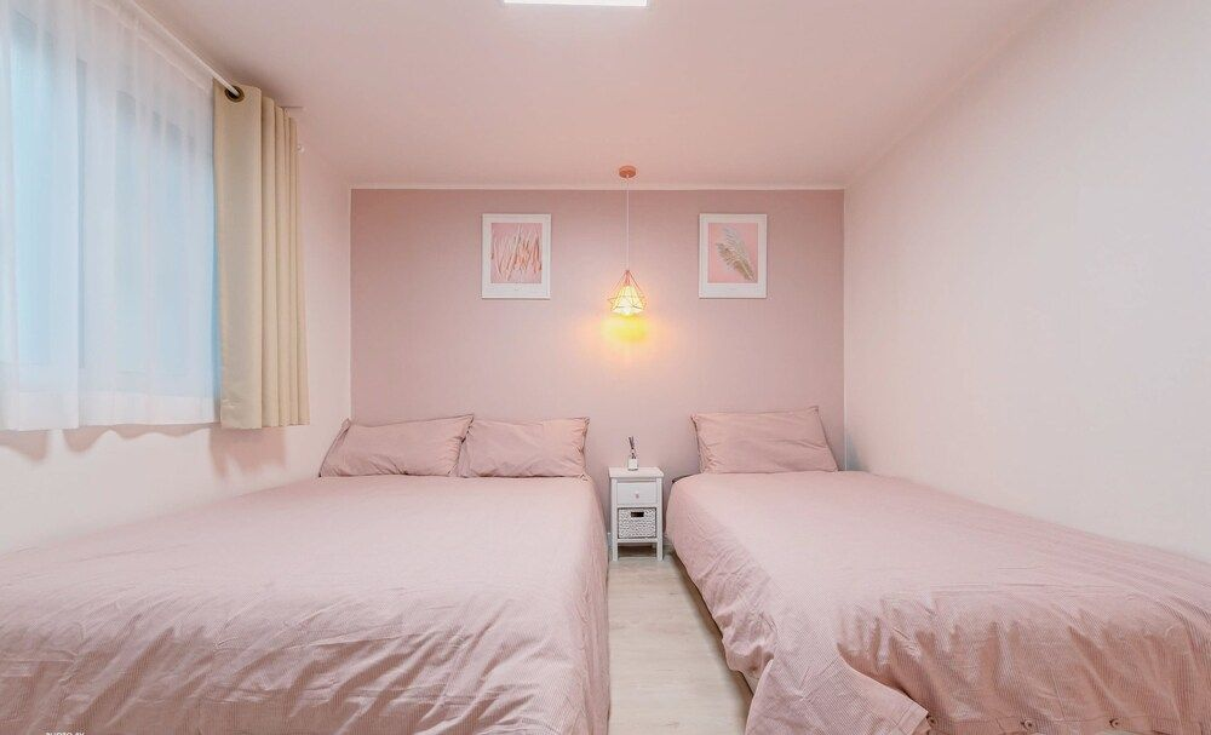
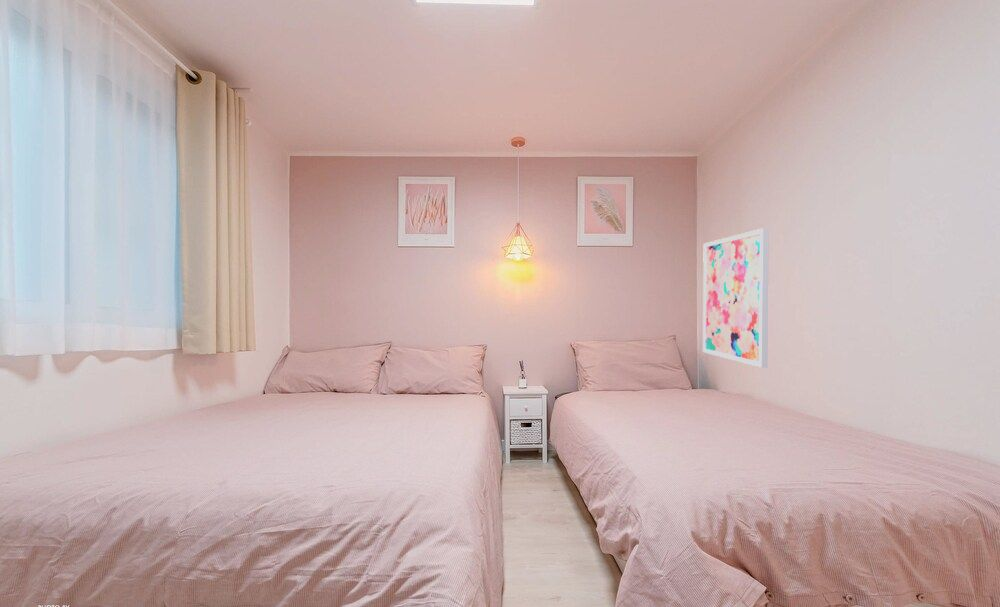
+ wall art [702,227,770,369]
